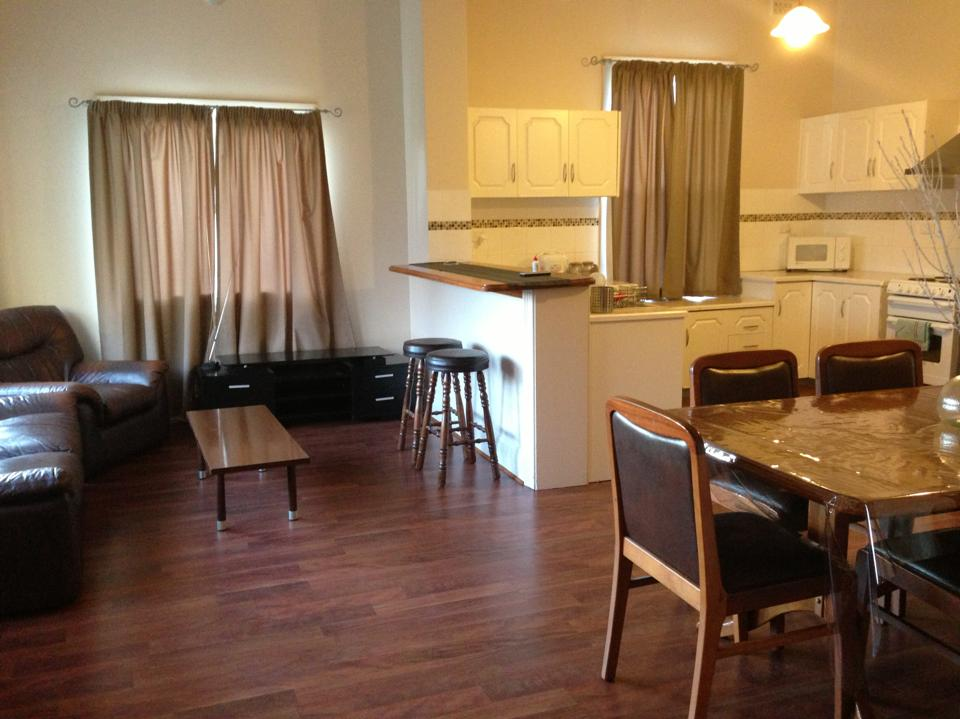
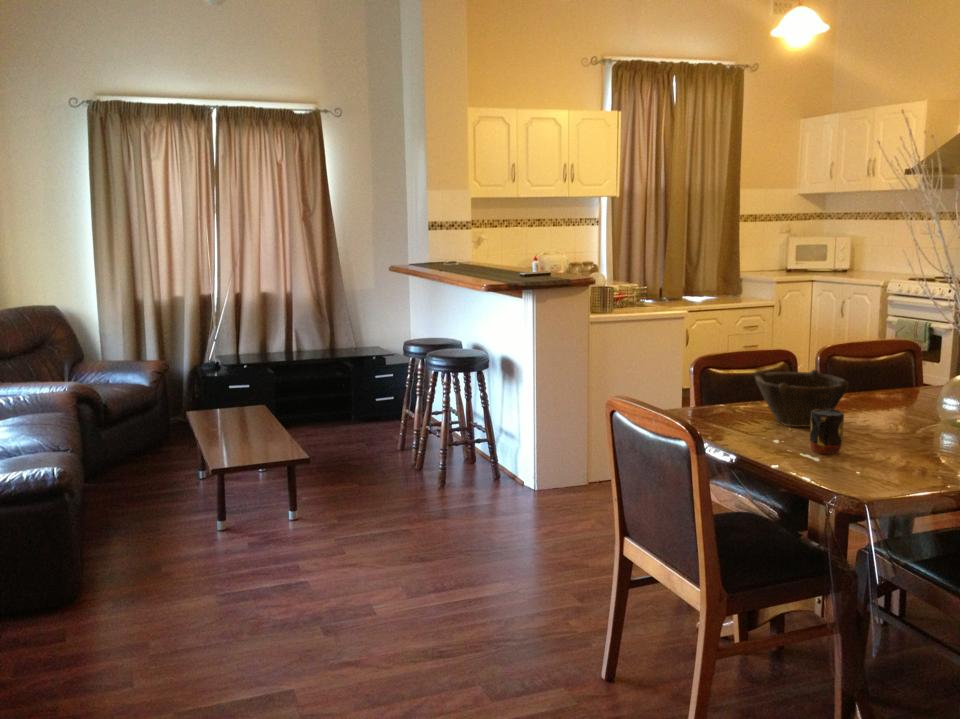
+ bowl [754,369,850,428]
+ mug [809,409,845,455]
